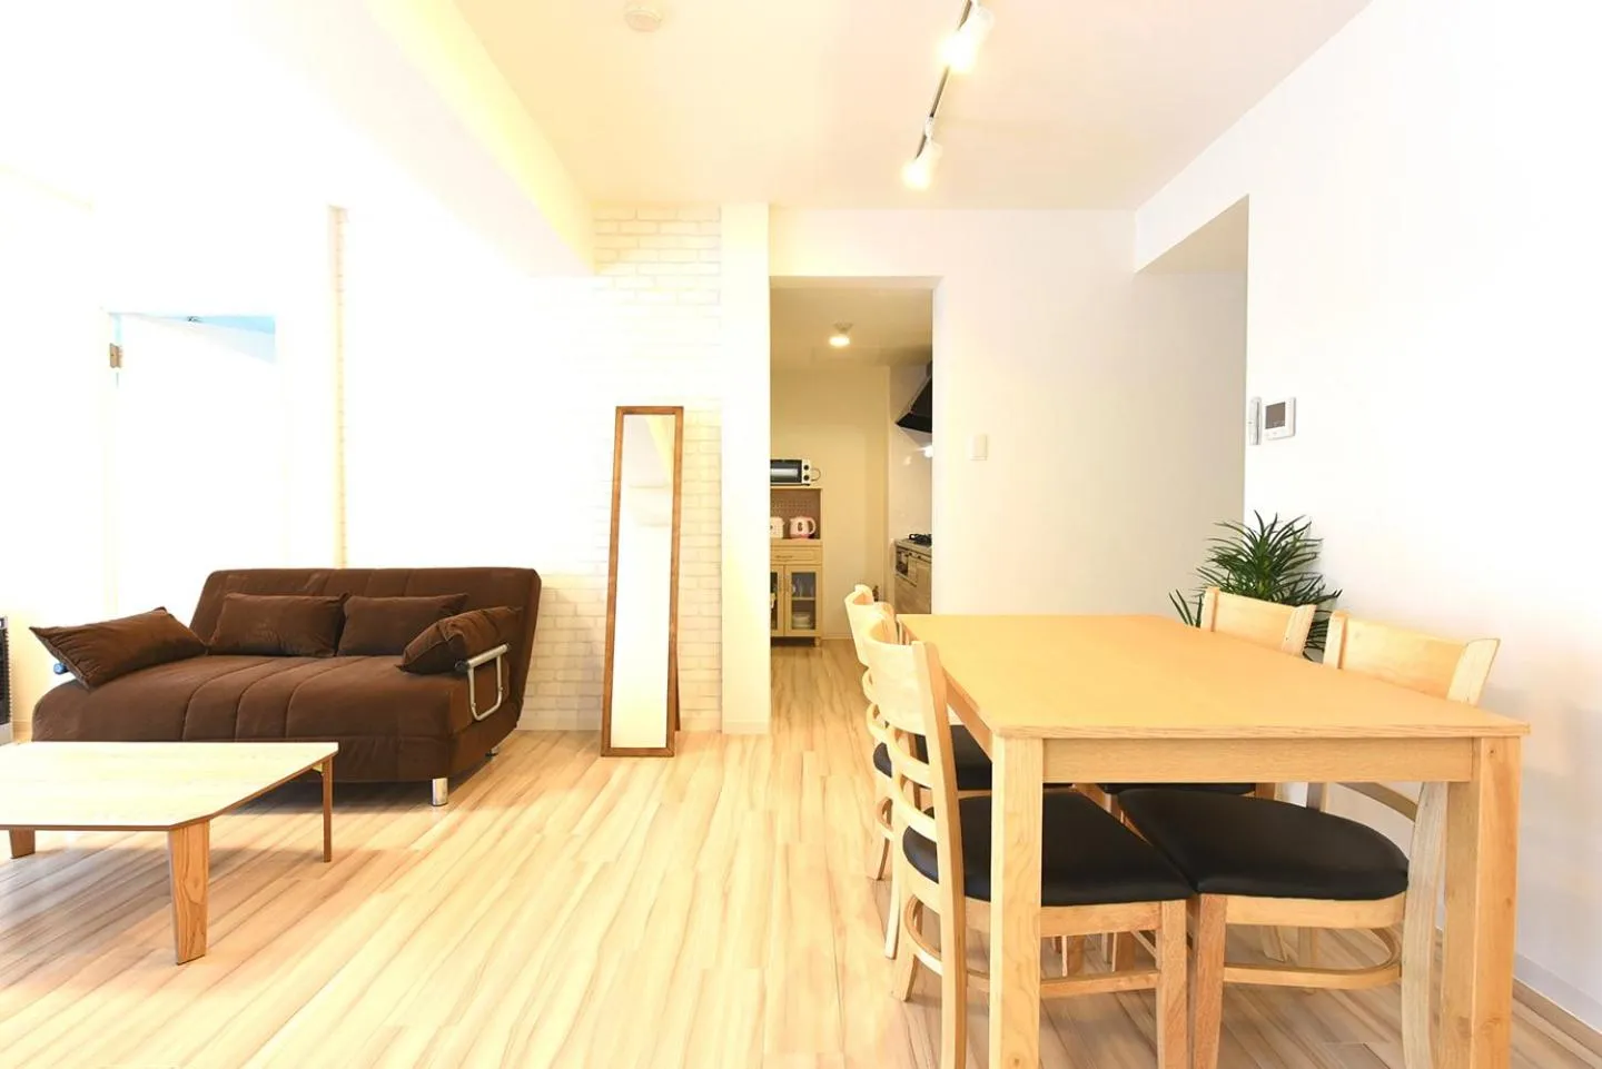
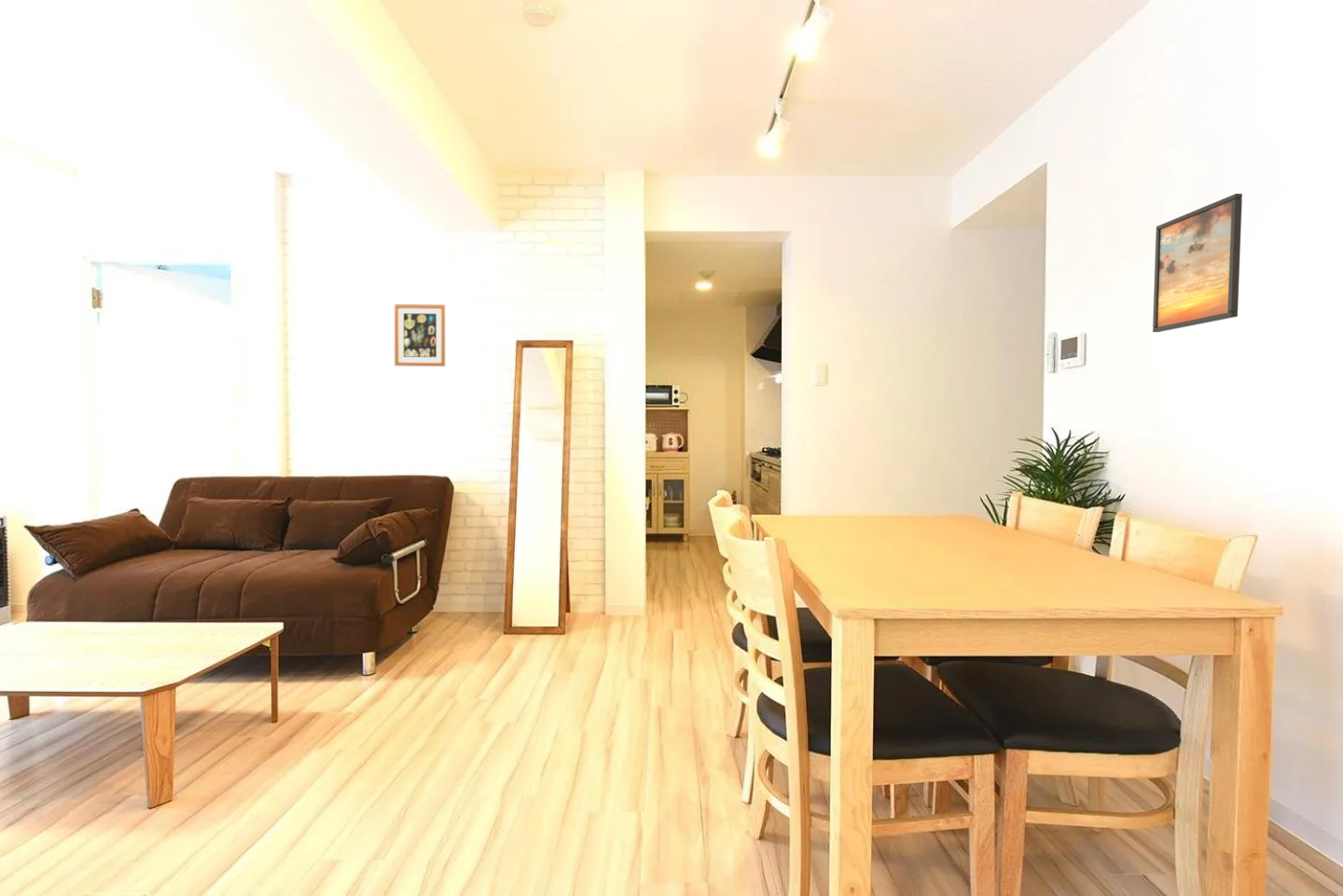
+ wall art [394,303,446,367]
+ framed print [1152,193,1243,333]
